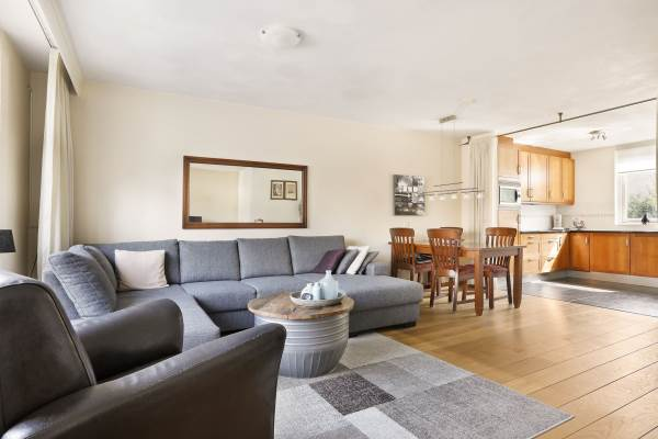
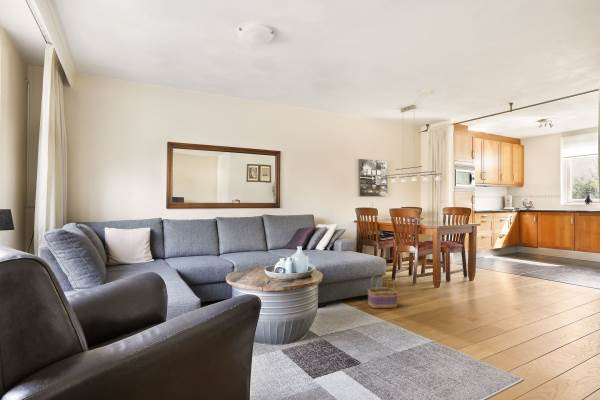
+ basket [367,272,399,309]
